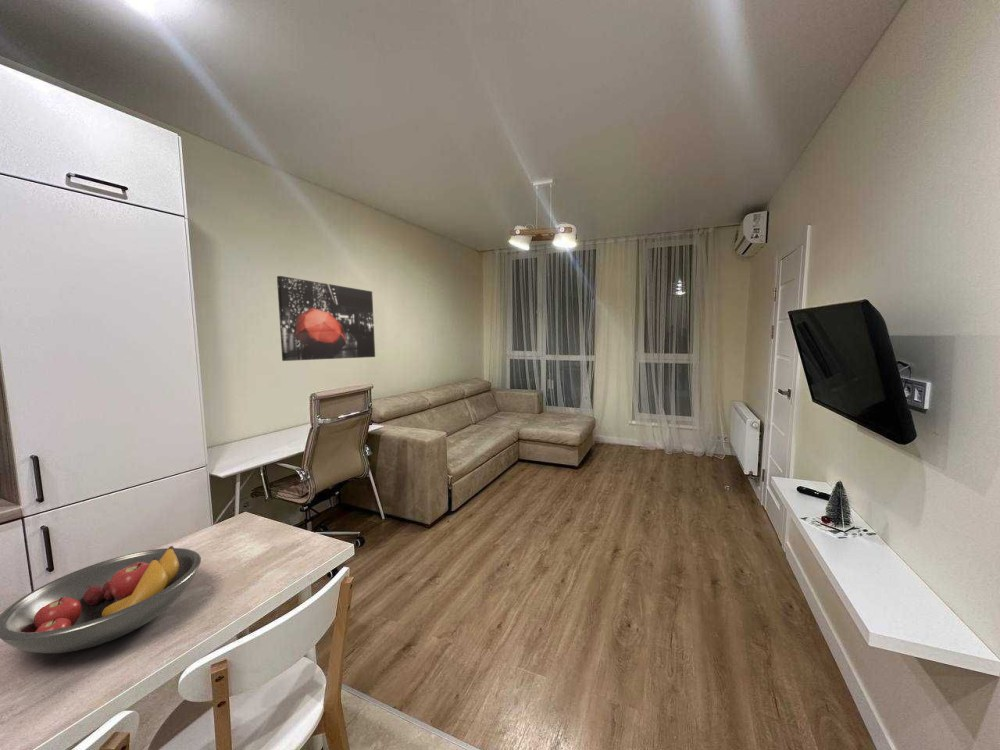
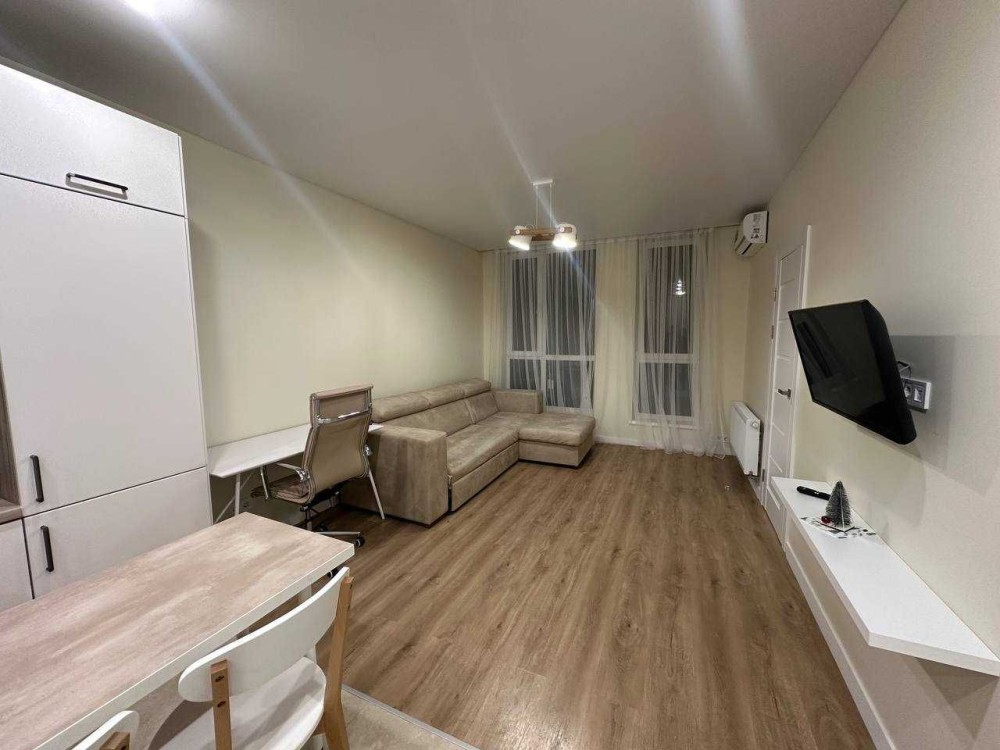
- wall art [276,275,376,362]
- fruit bowl [0,545,202,654]
